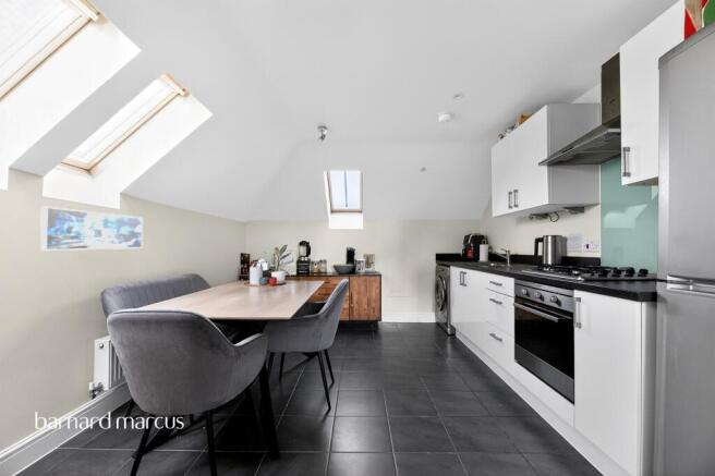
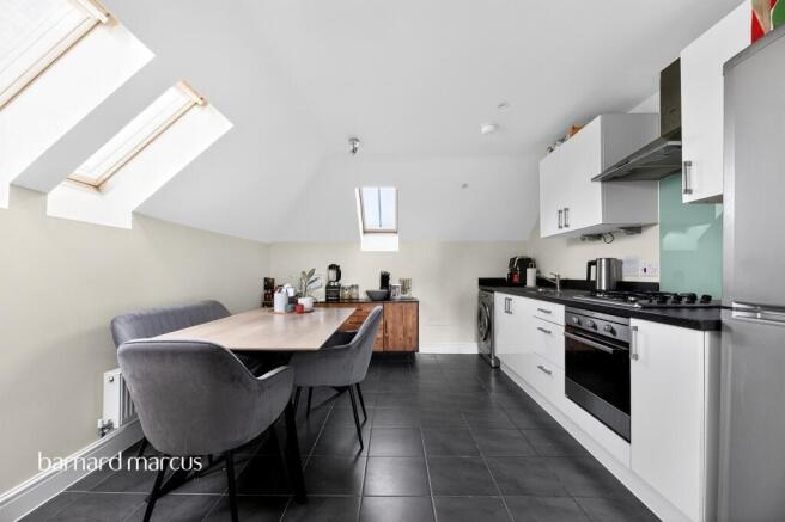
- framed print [39,206,144,252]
